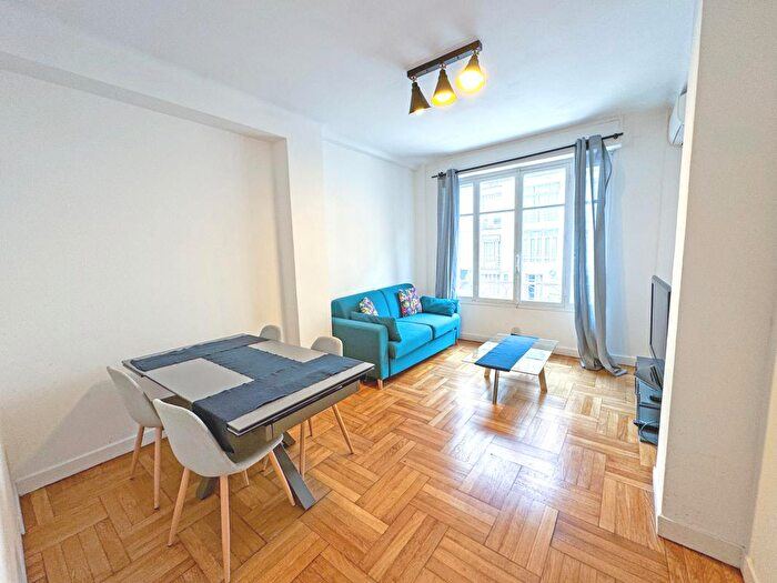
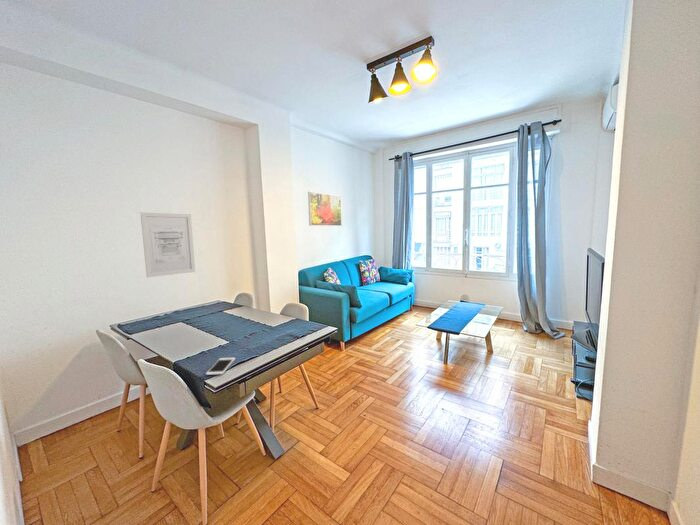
+ wall art [139,211,196,278]
+ cell phone [205,357,236,376]
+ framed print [307,191,343,227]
